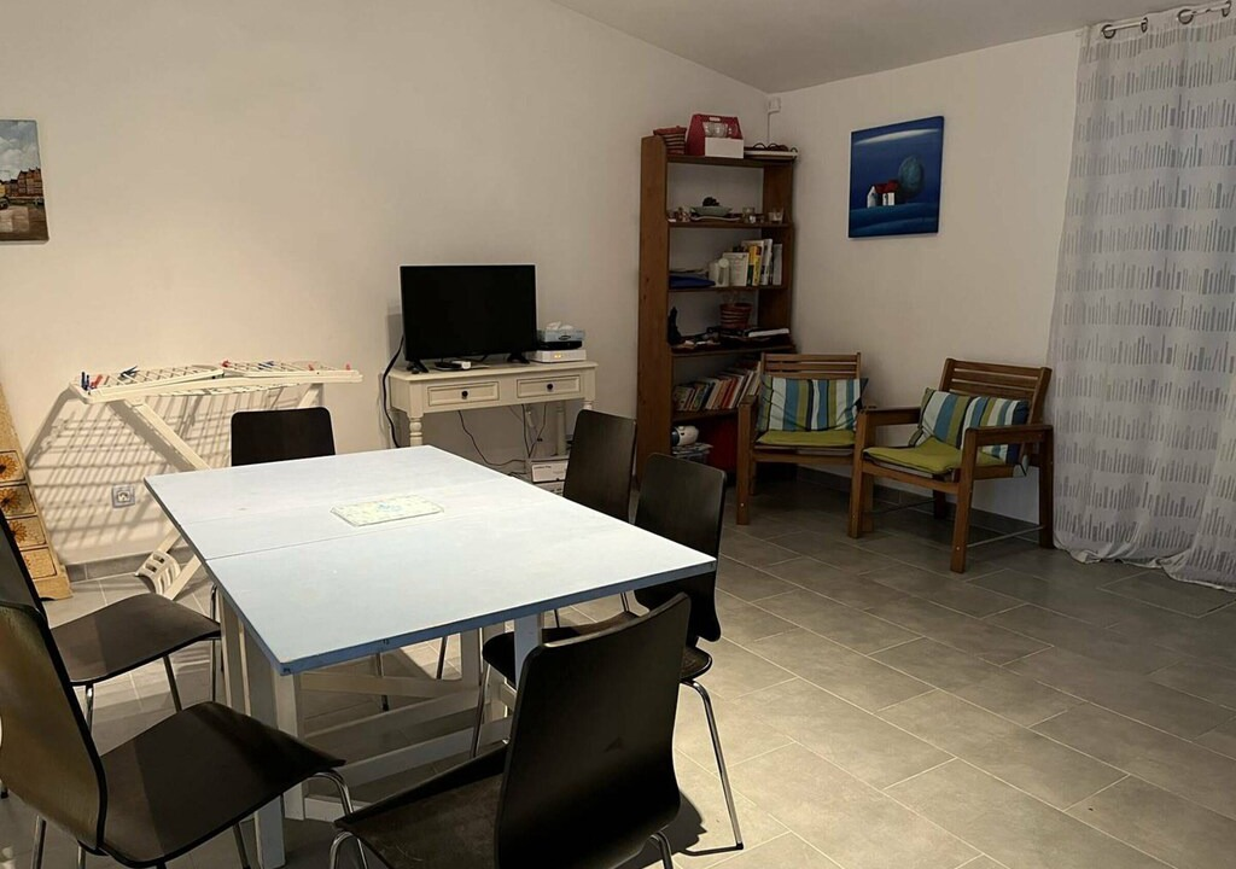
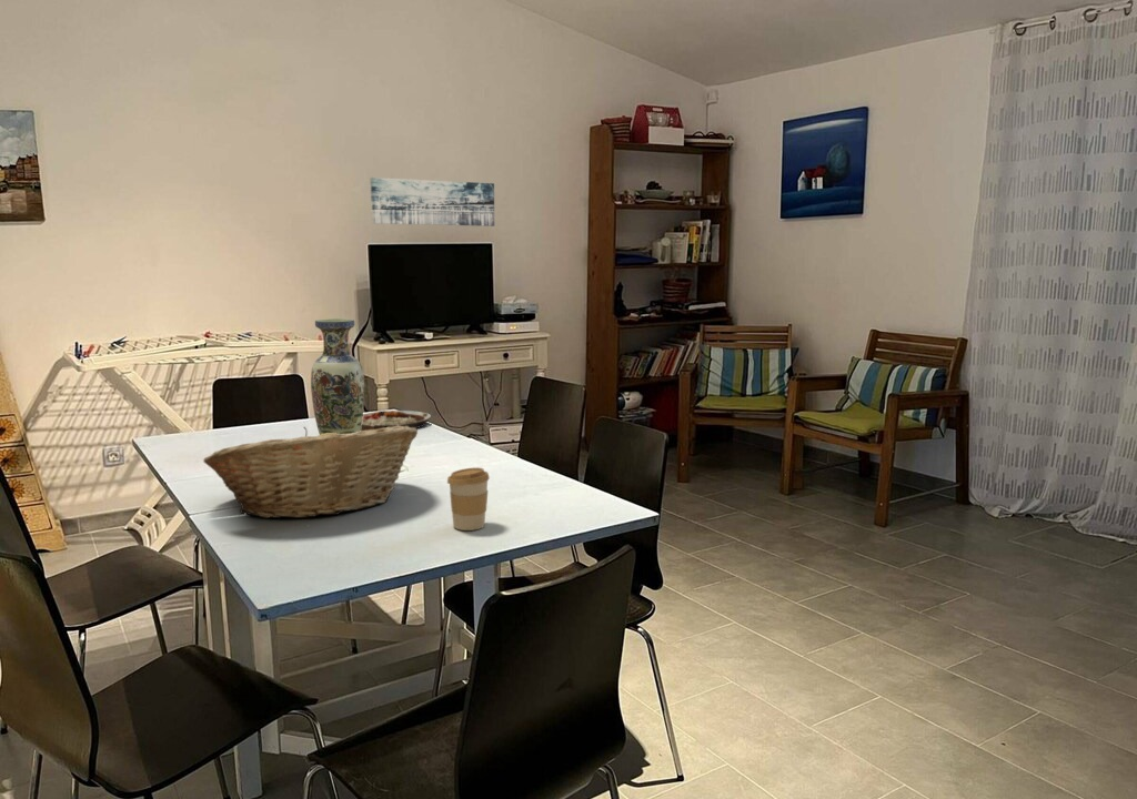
+ vase [310,317,365,435]
+ plate [360,409,432,432]
+ wall art [369,176,495,227]
+ coffee cup [446,466,491,532]
+ fruit basket [202,425,419,519]
